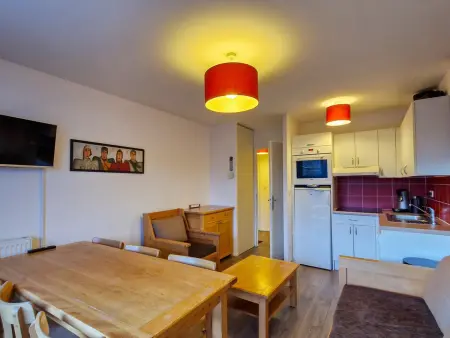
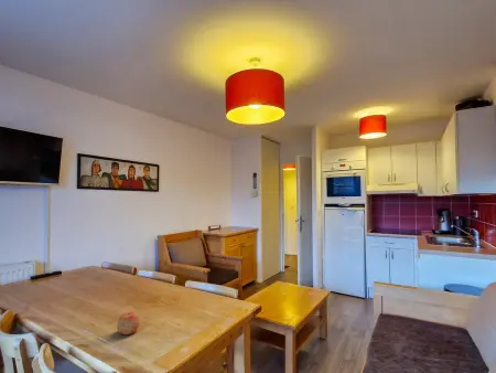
+ apple [116,310,140,335]
